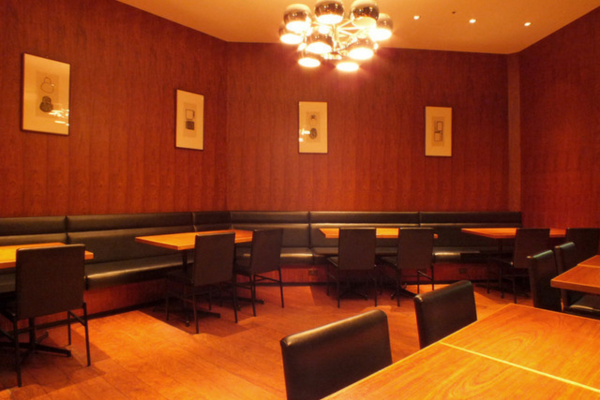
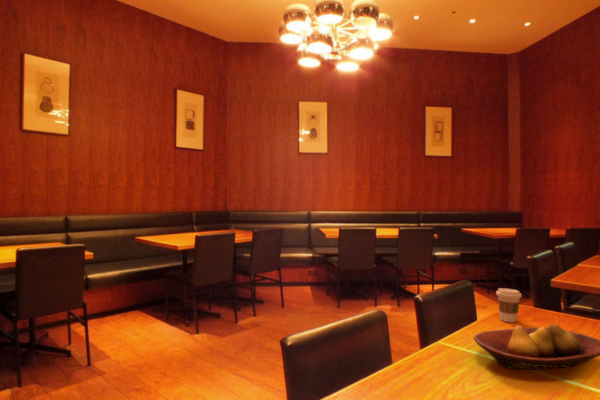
+ coffee cup [495,287,522,323]
+ fruit bowl [473,322,600,371]
